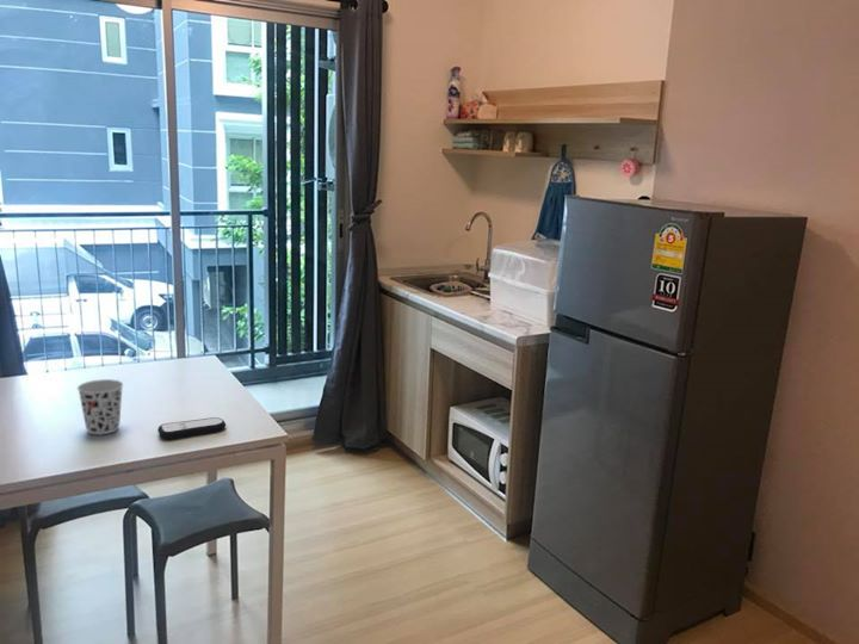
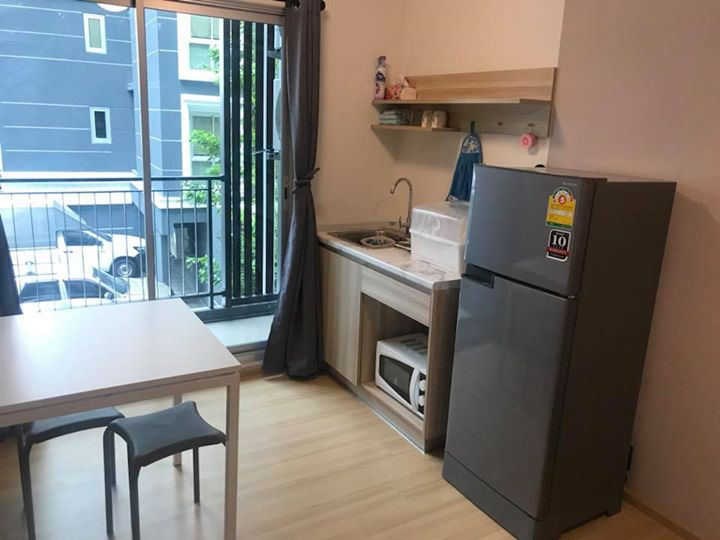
- remote control [156,416,227,440]
- cup [76,378,124,435]
